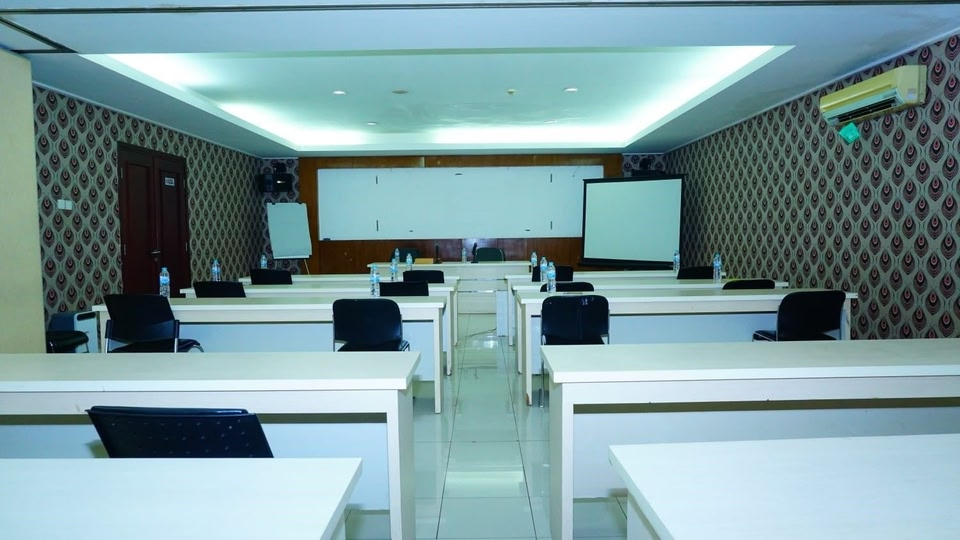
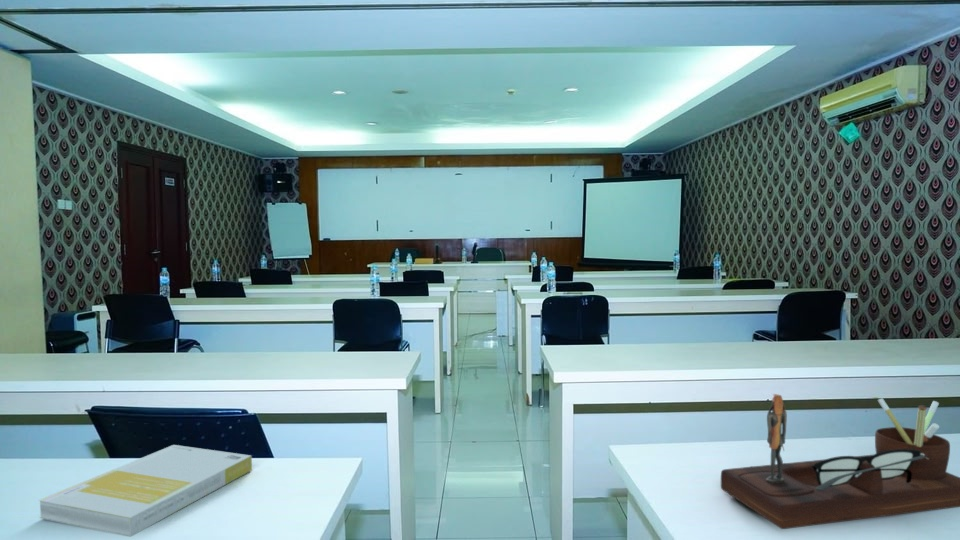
+ desk organizer [720,393,960,530]
+ book [38,444,253,538]
